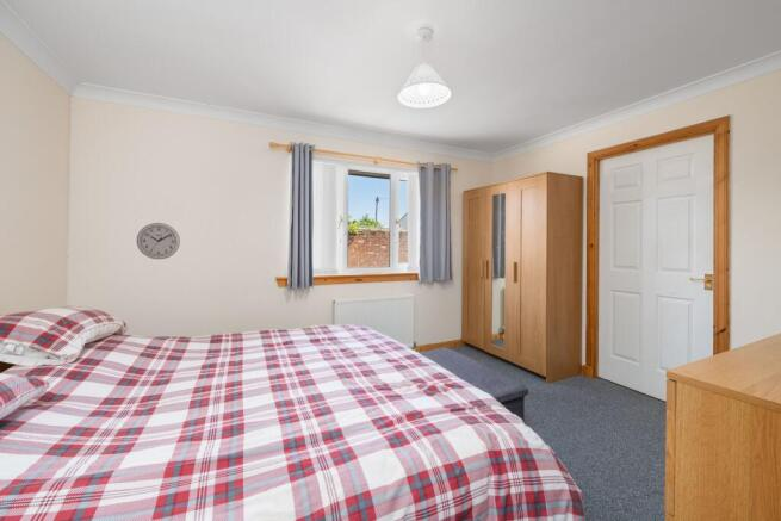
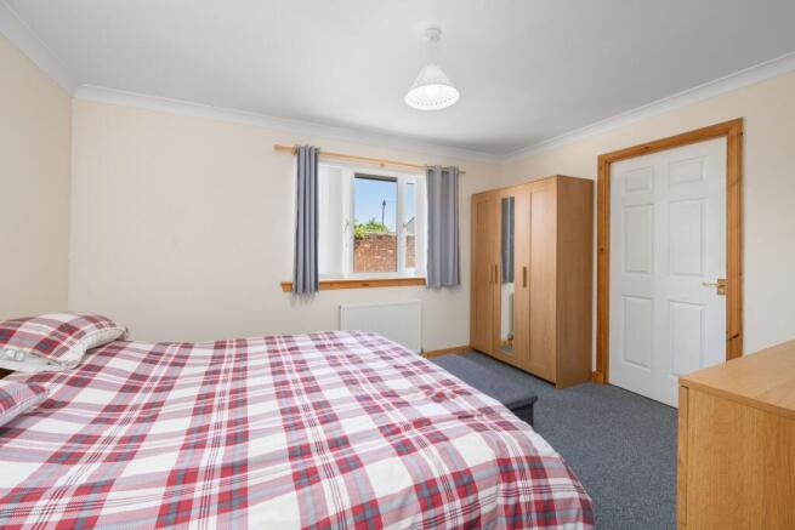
- wall clock [136,222,181,260]
